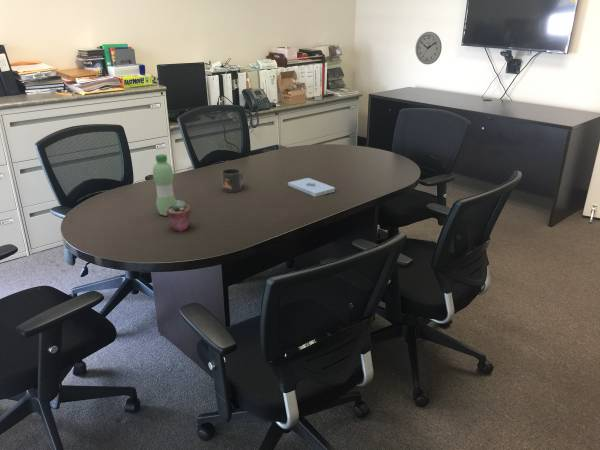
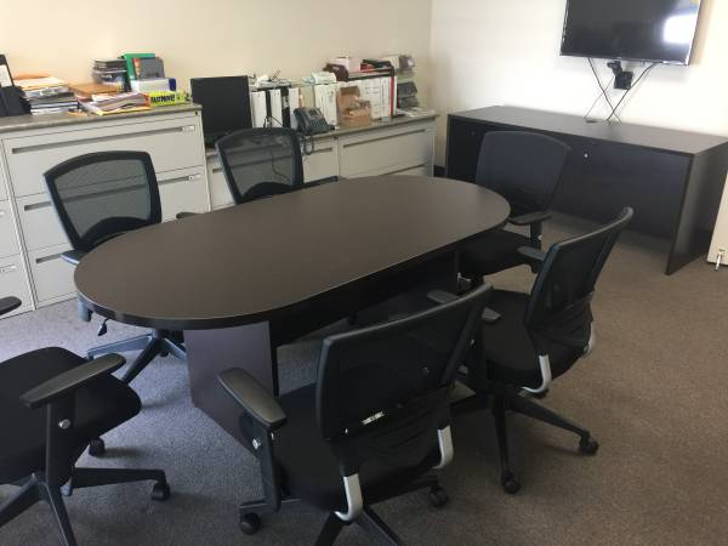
- wall clock [414,31,443,65]
- notepad [287,177,336,198]
- water bottle [152,153,177,217]
- mug [221,168,244,194]
- potted succulent [166,199,191,232]
